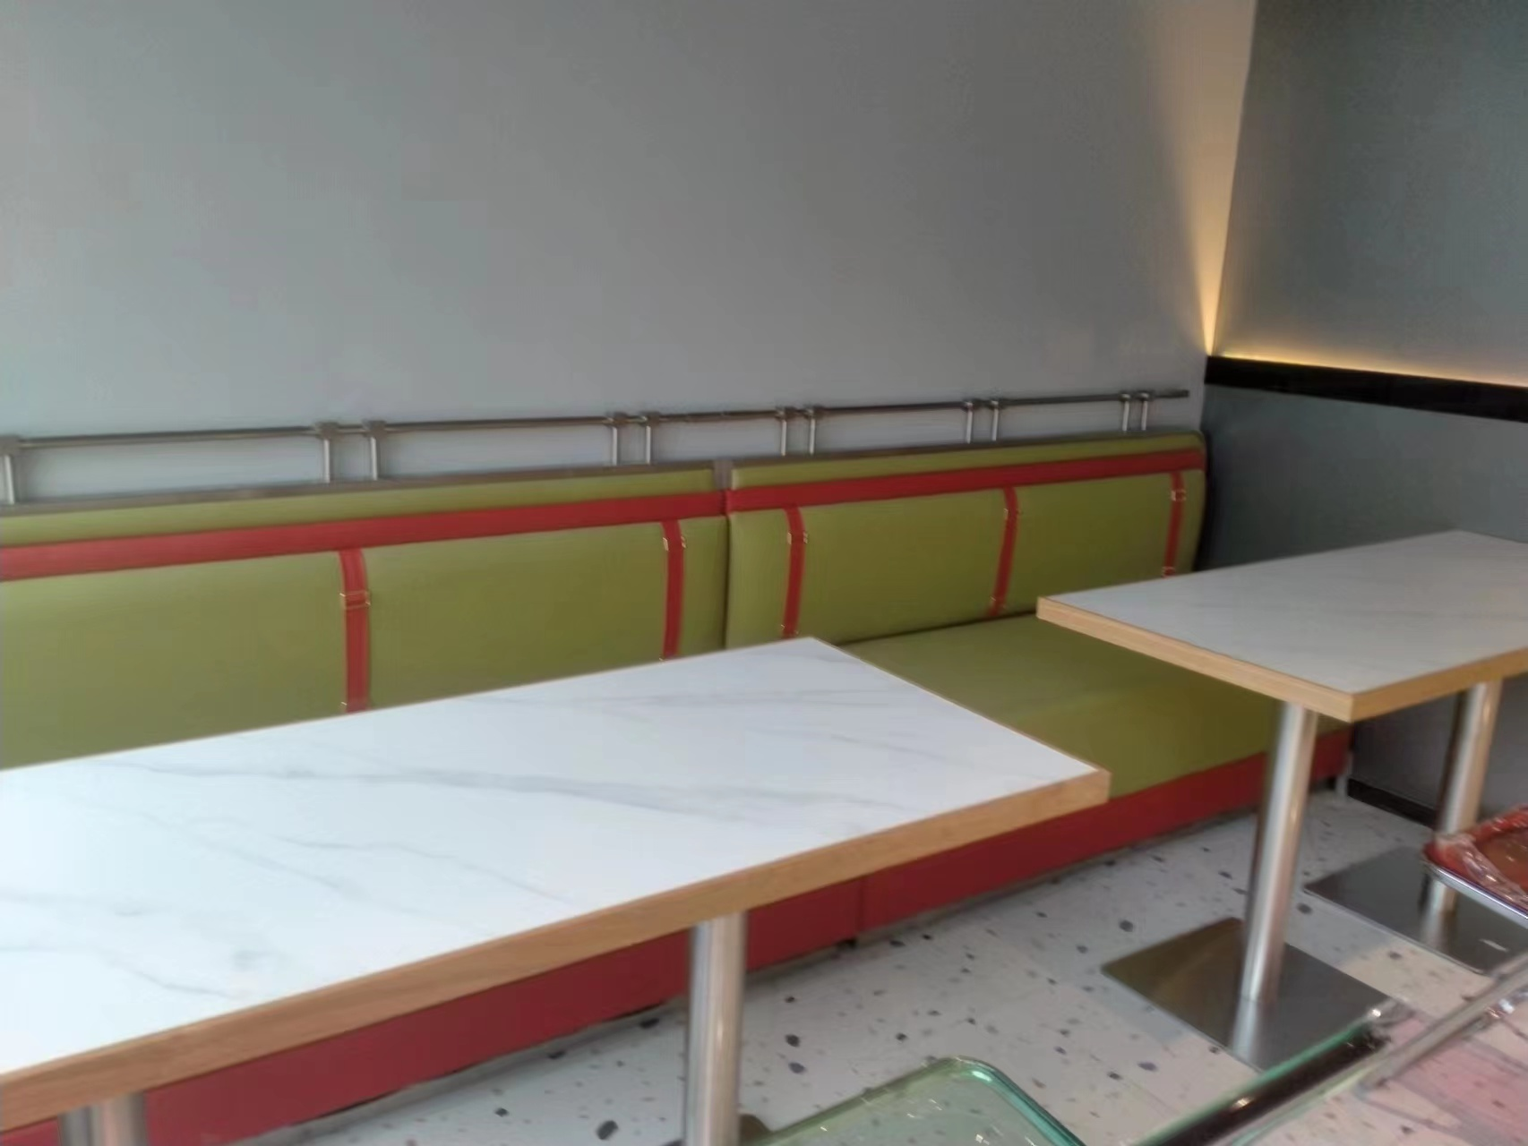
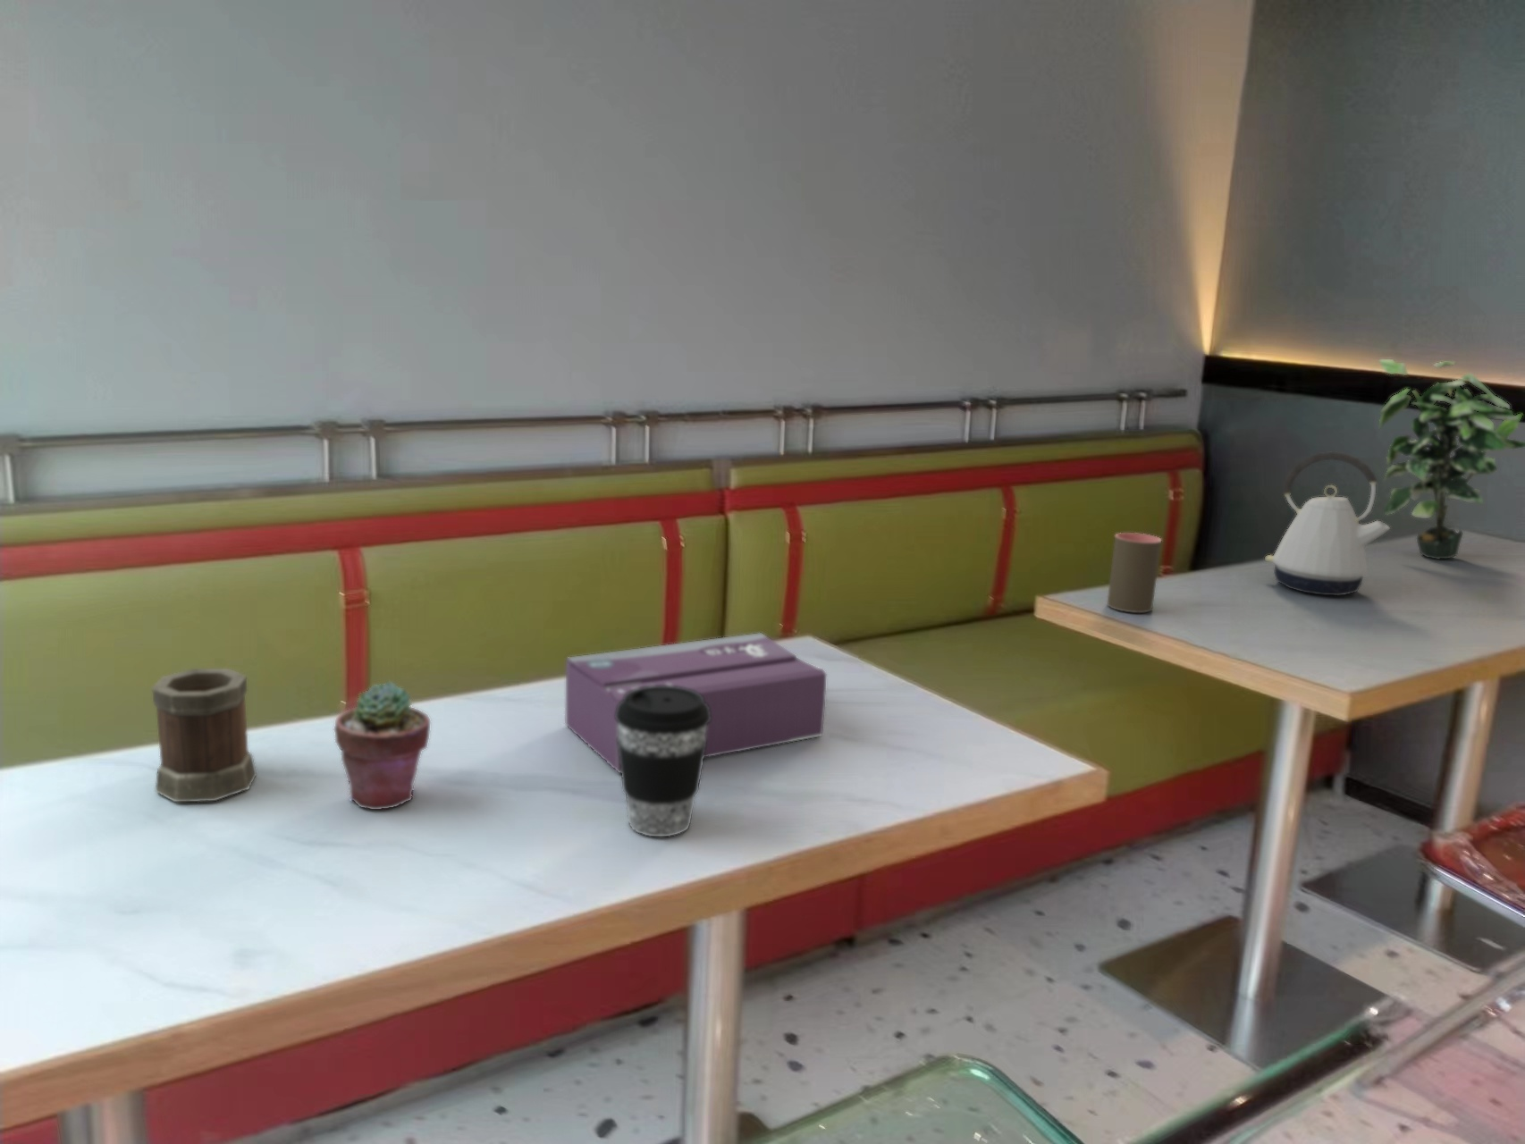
+ cup [1106,532,1162,614]
+ tissue box [564,632,827,774]
+ coffee cup [615,685,711,838]
+ potted plant [1377,358,1525,560]
+ mug [151,668,257,803]
+ kettle [1264,451,1390,596]
+ potted succulent [333,681,431,811]
